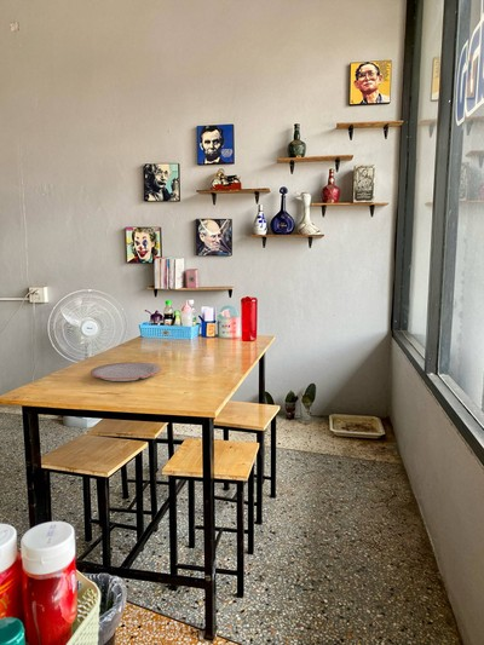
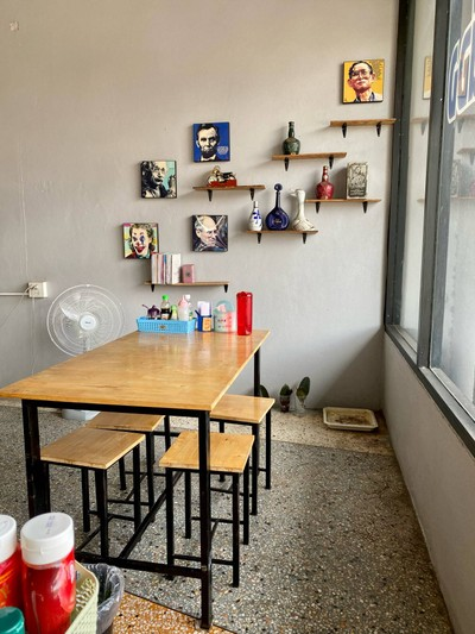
- plate [90,361,162,382]
